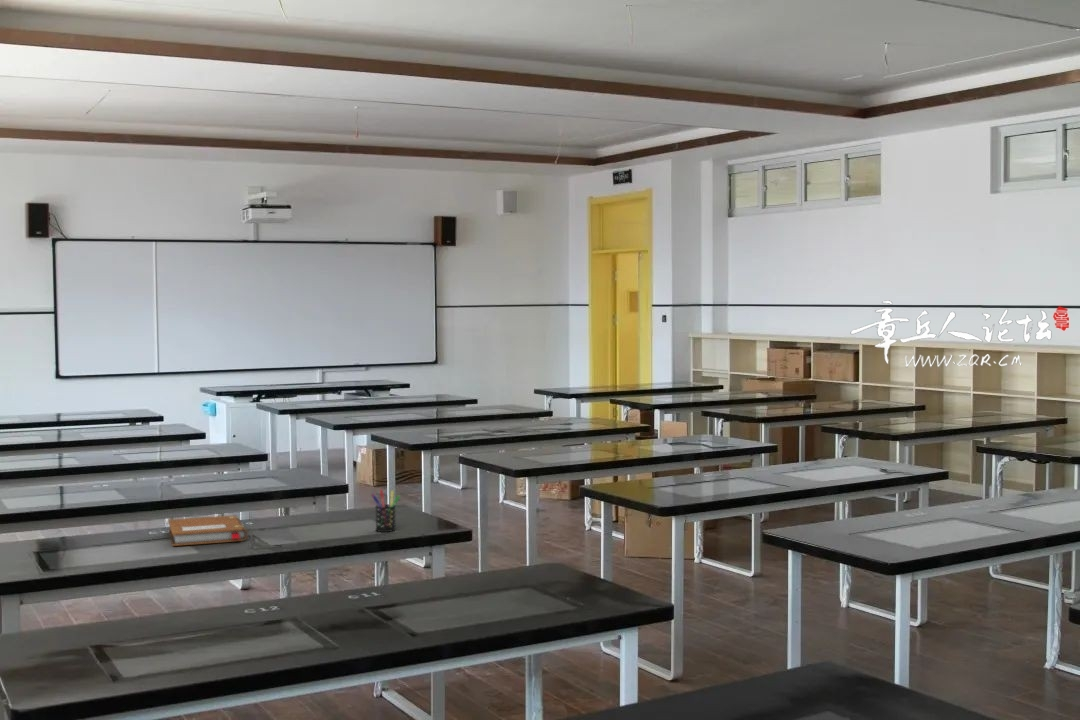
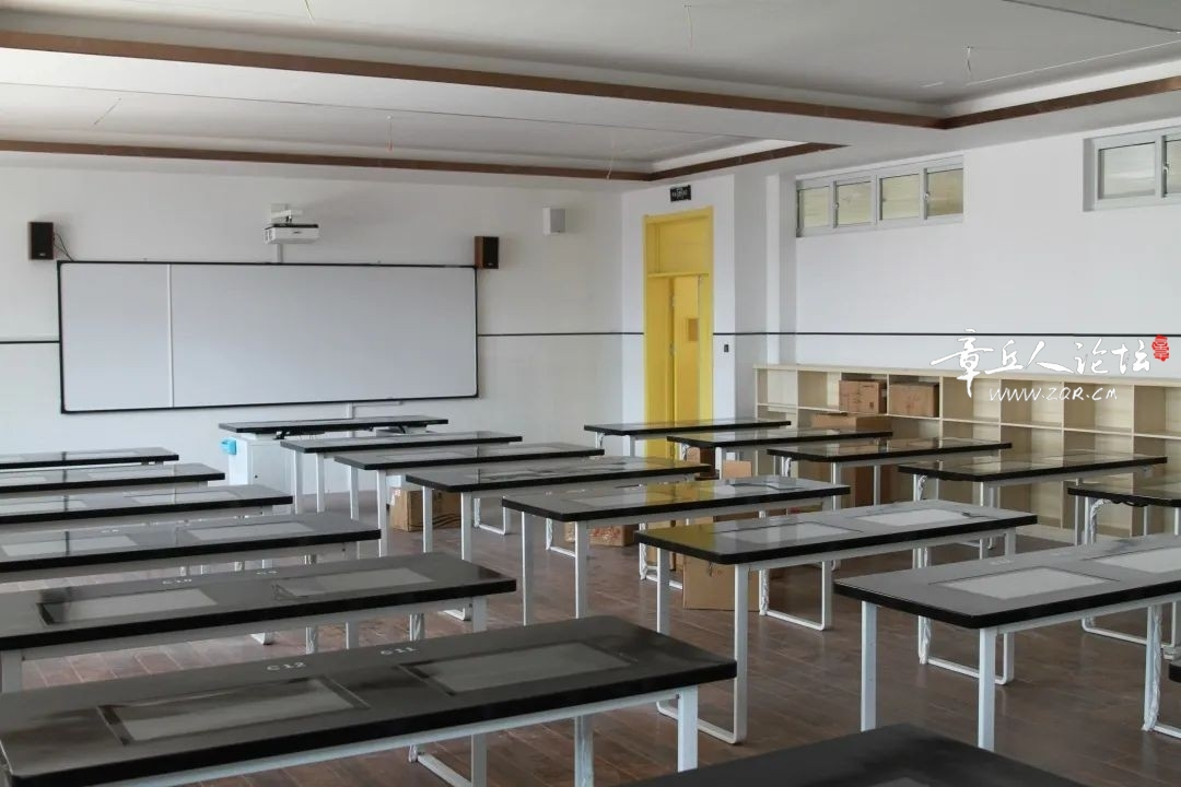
- notebook [167,514,248,547]
- pen holder [370,489,401,533]
